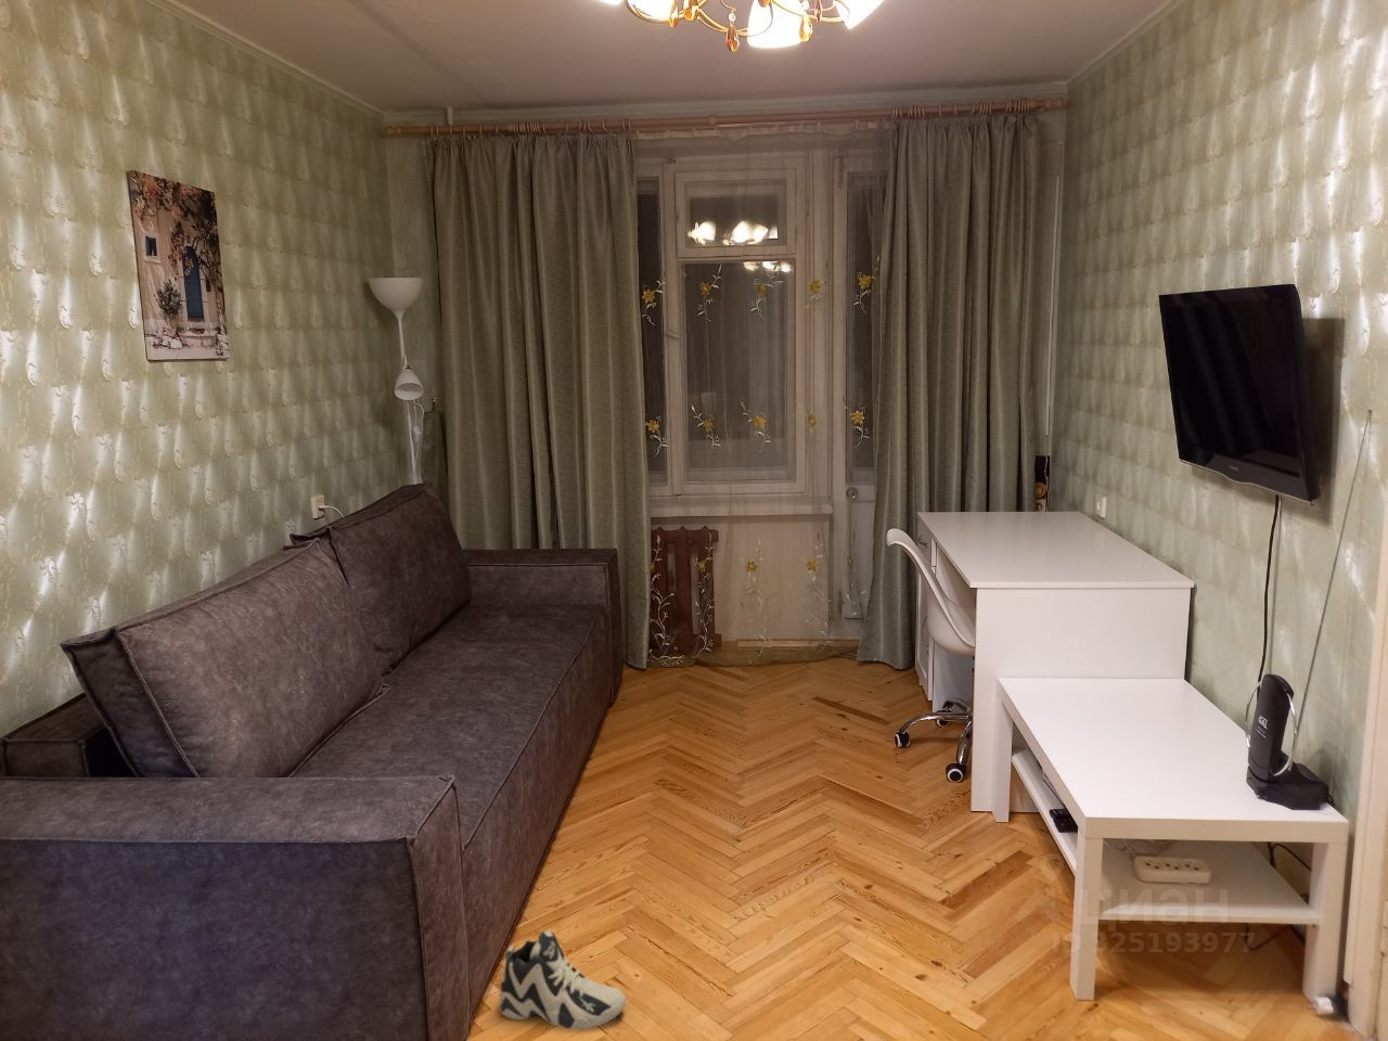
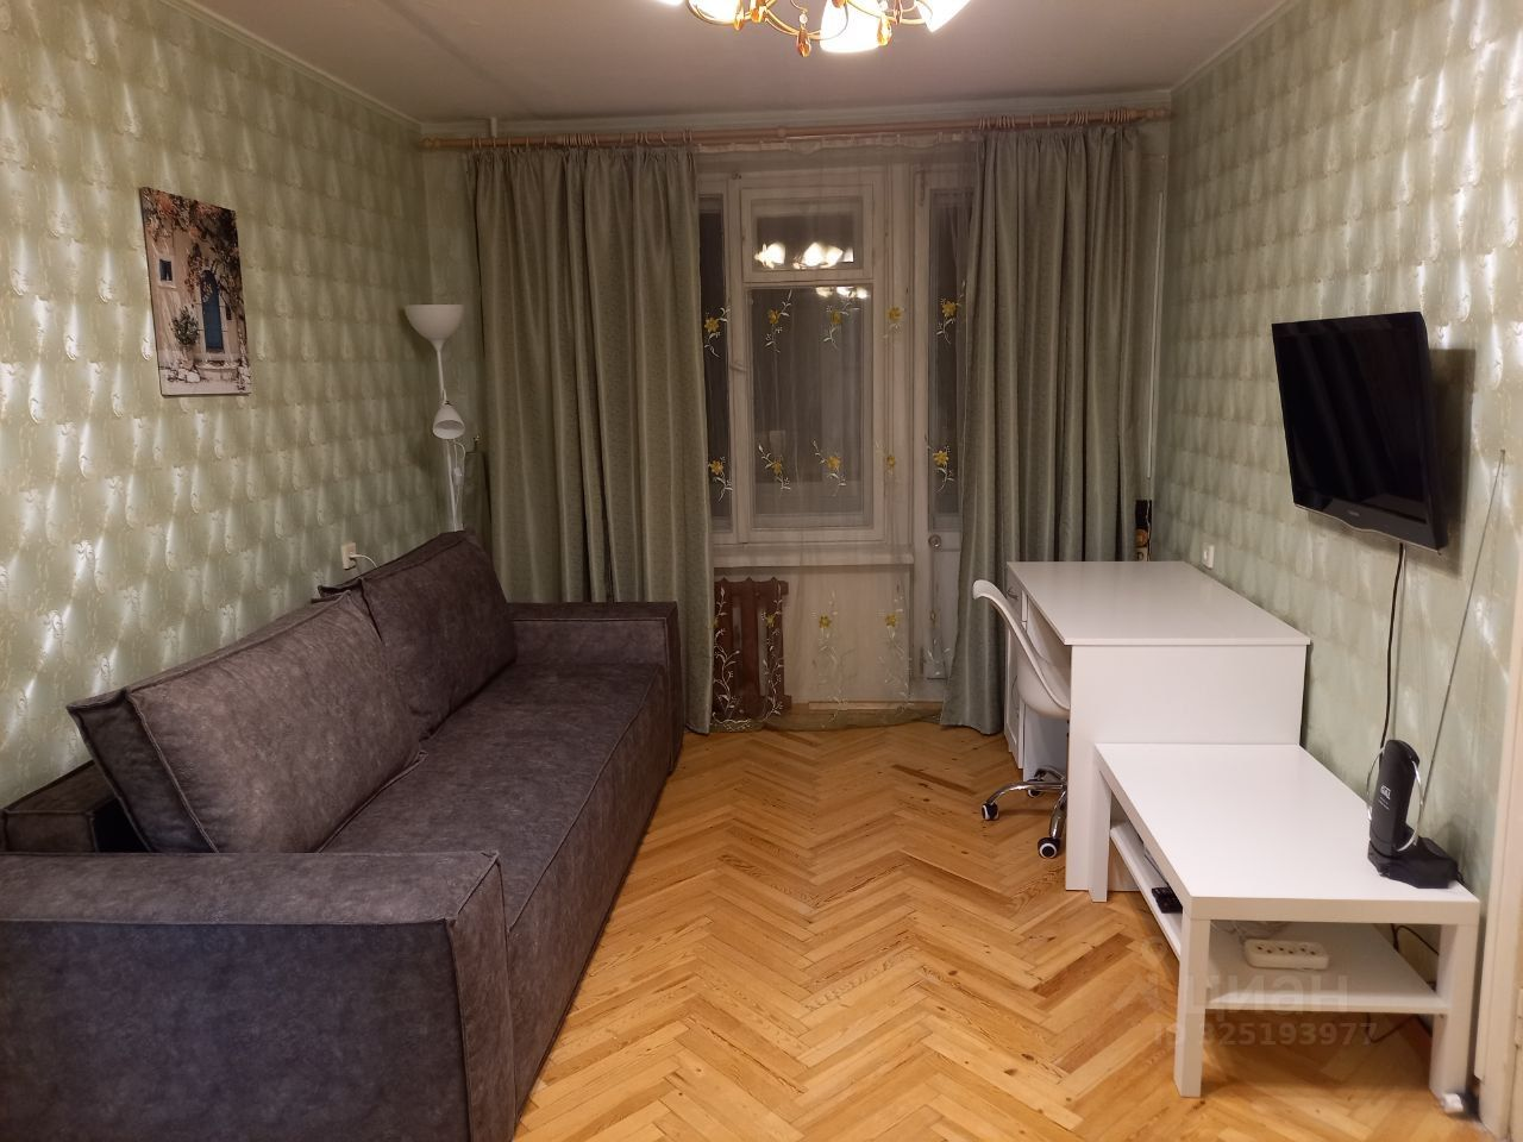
- sneaker [497,929,626,1030]
